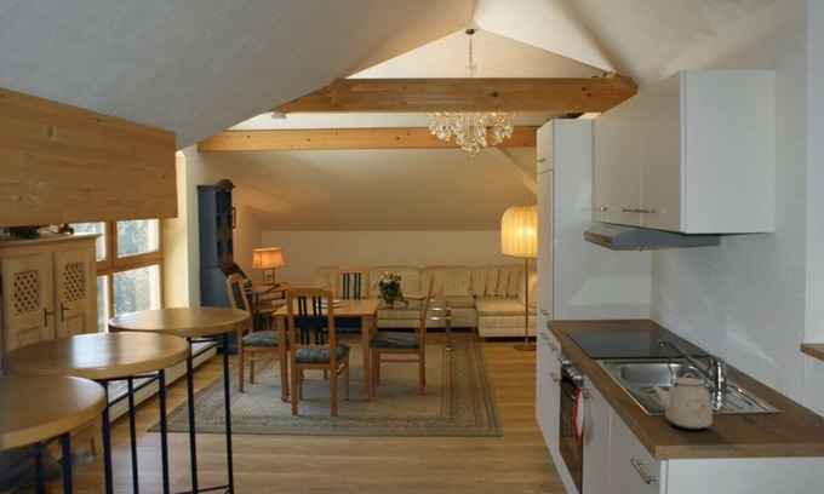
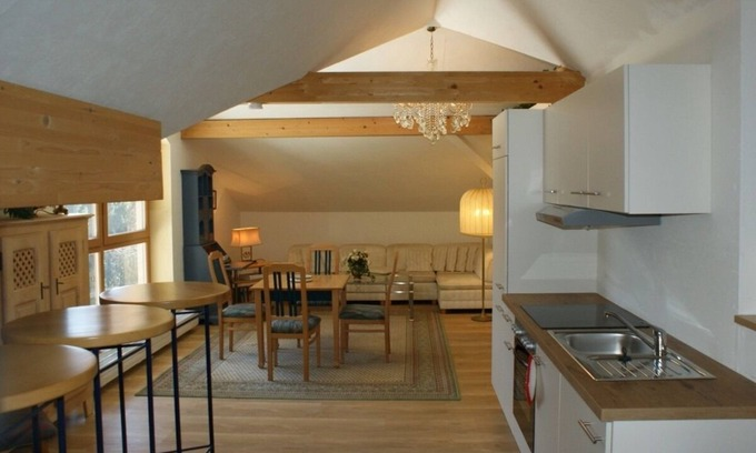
- kettle [648,352,714,431]
